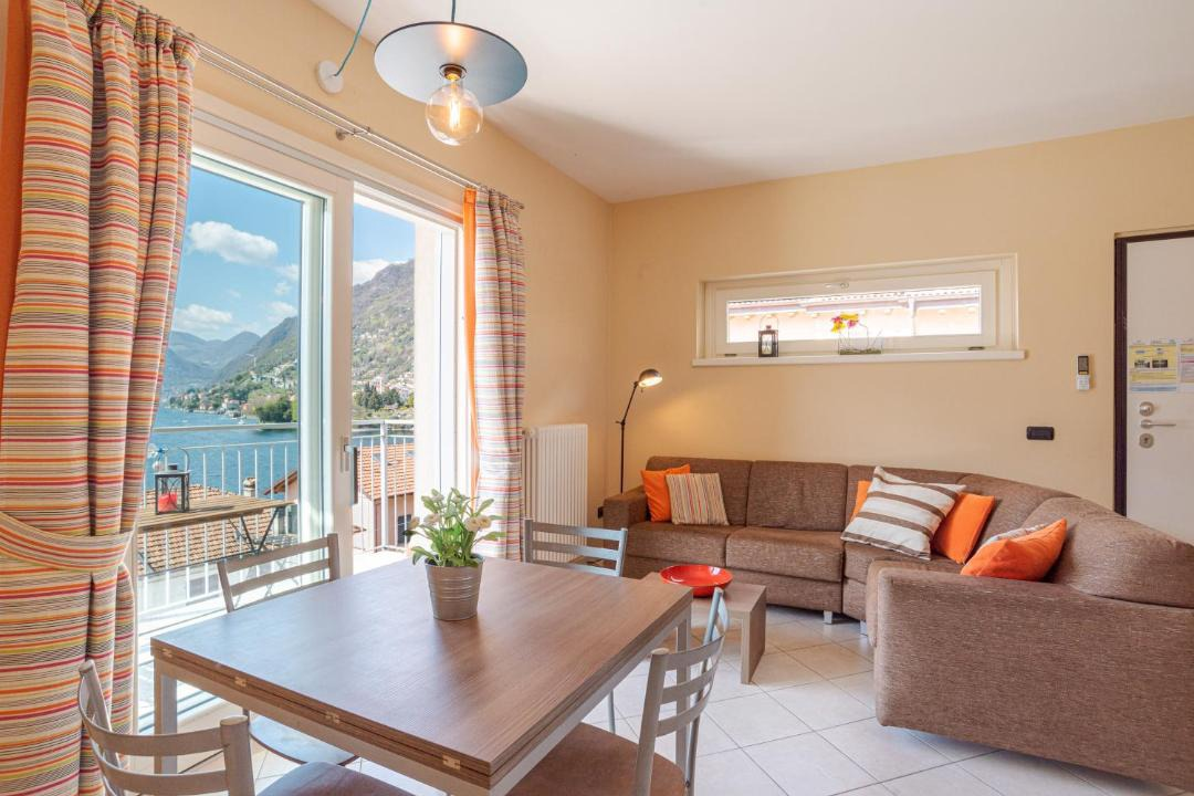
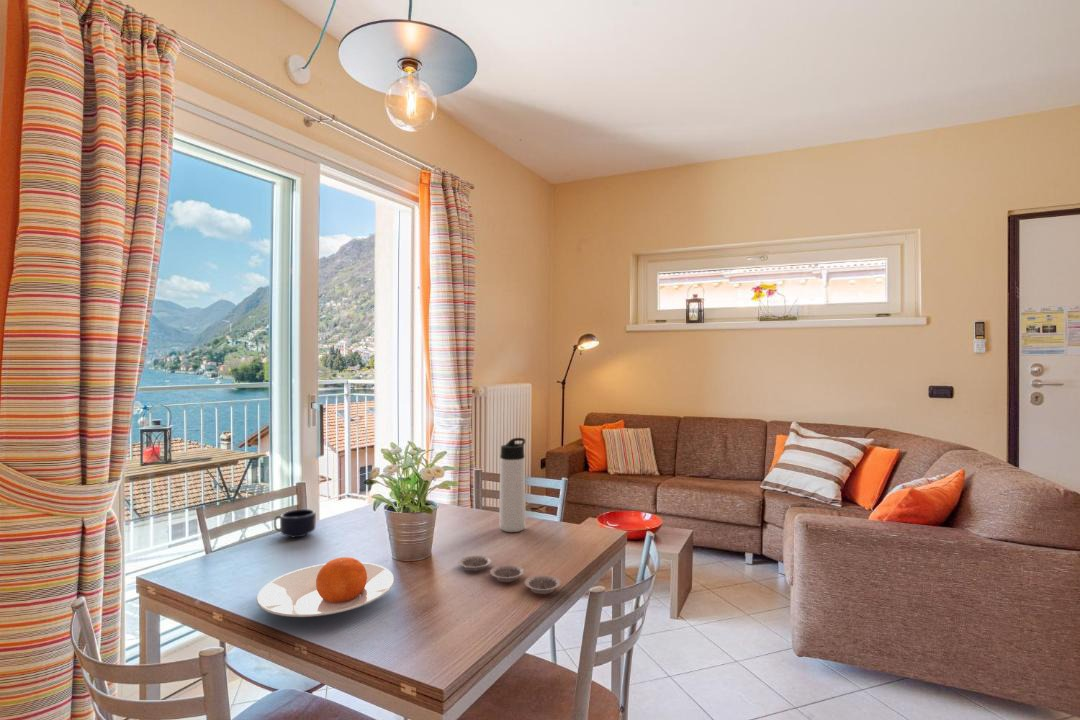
+ mug [273,508,317,539]
+ thermos bottle [498,437,527,533]
+ plate [256,556,395,618]
+ plate [458,554,562,595]
